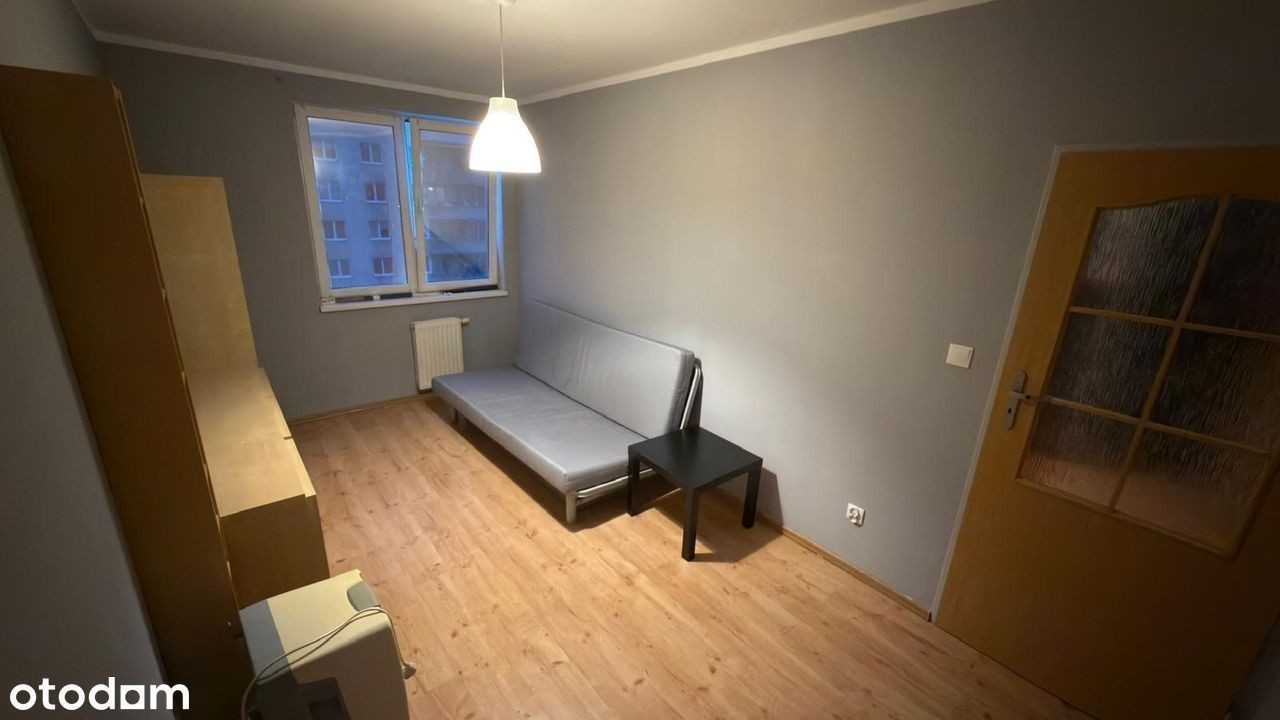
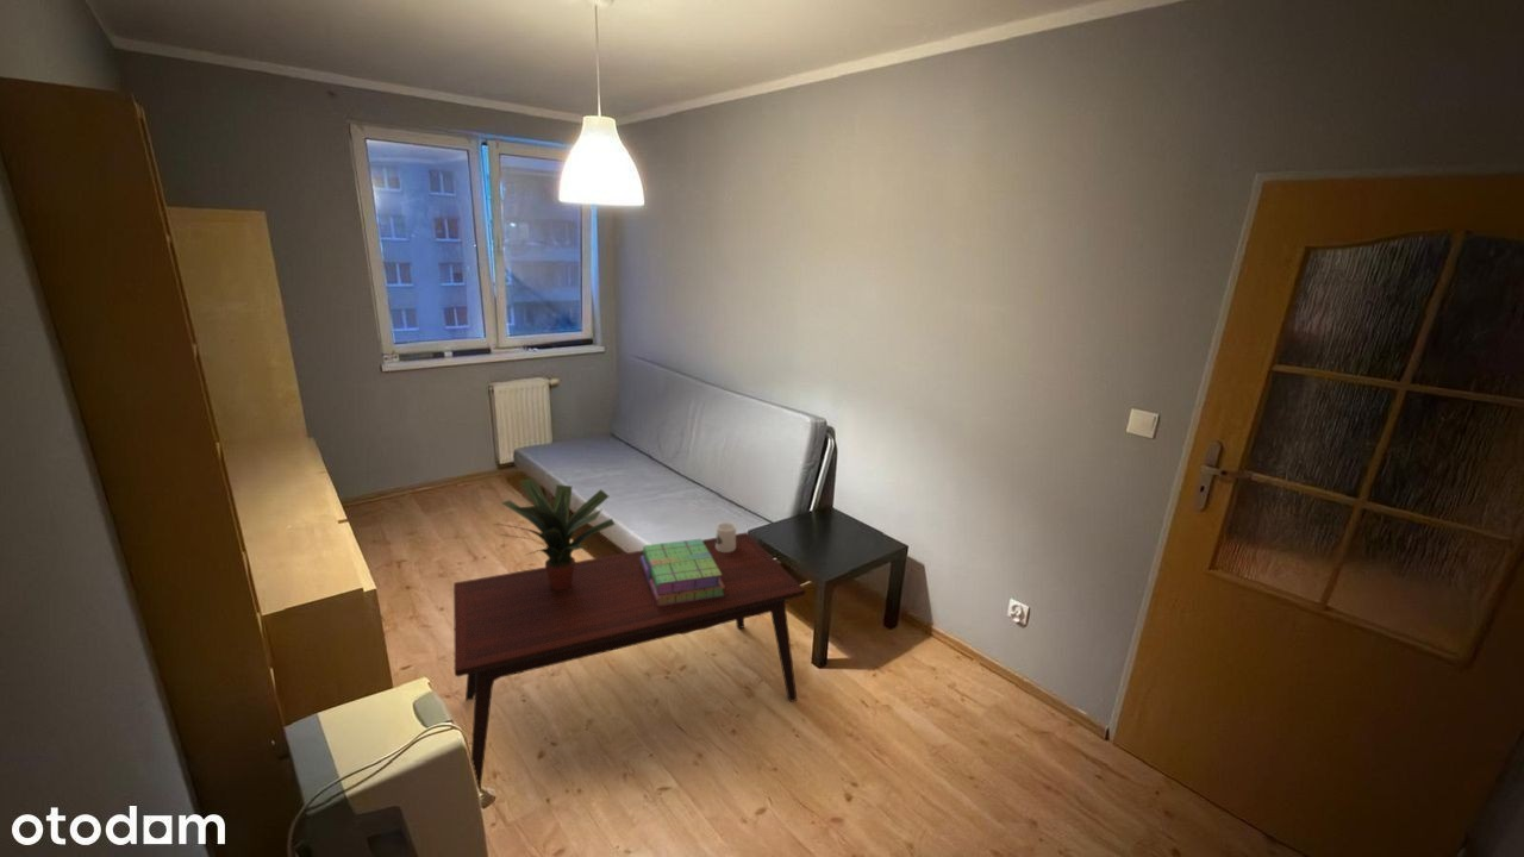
+ stack of books [641,538,725,606]
+ mug [716,521,737,552]
+ coffee table [452,531,807,790]
+ potted plant [495,477,617,590]
